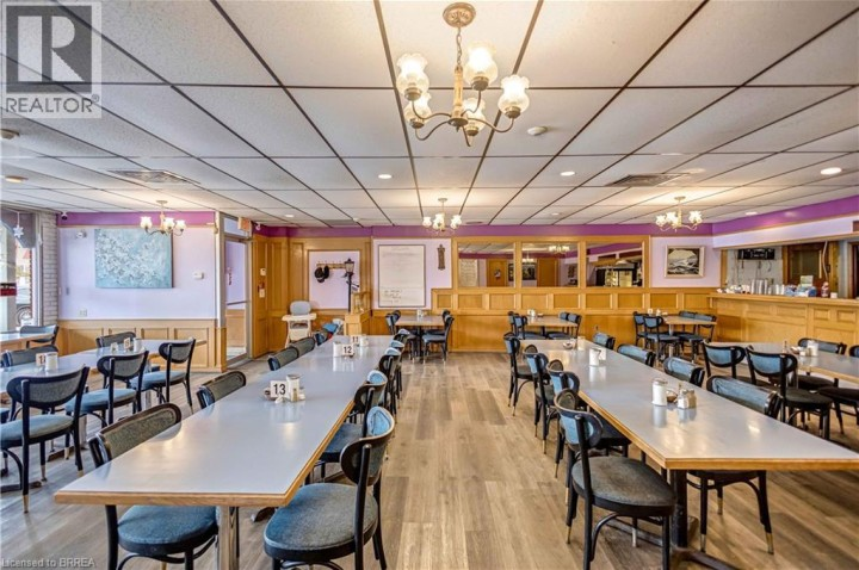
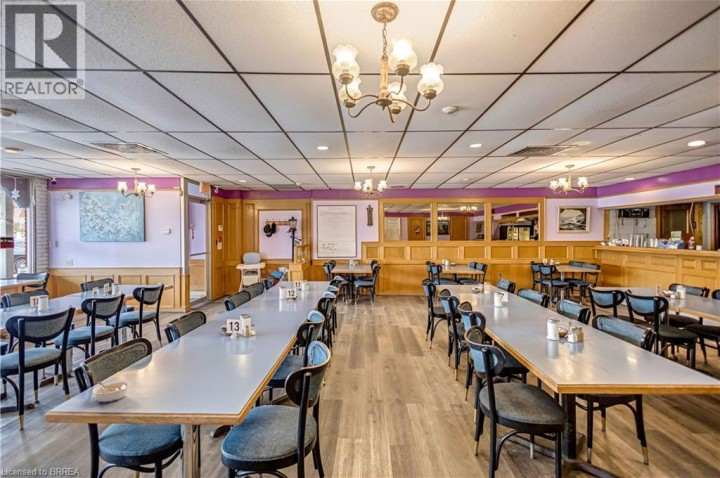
+ legume [91,380,132,403]
